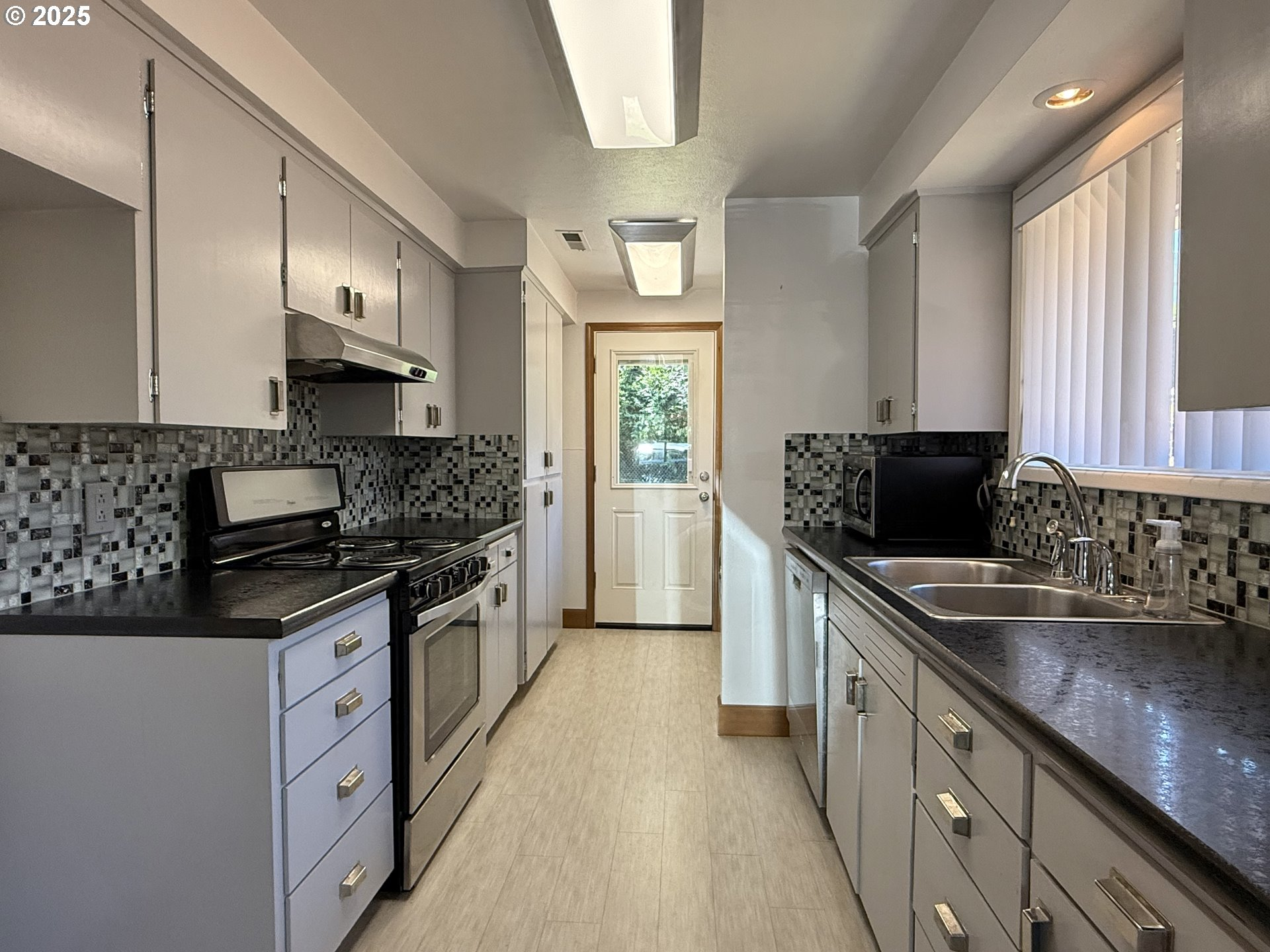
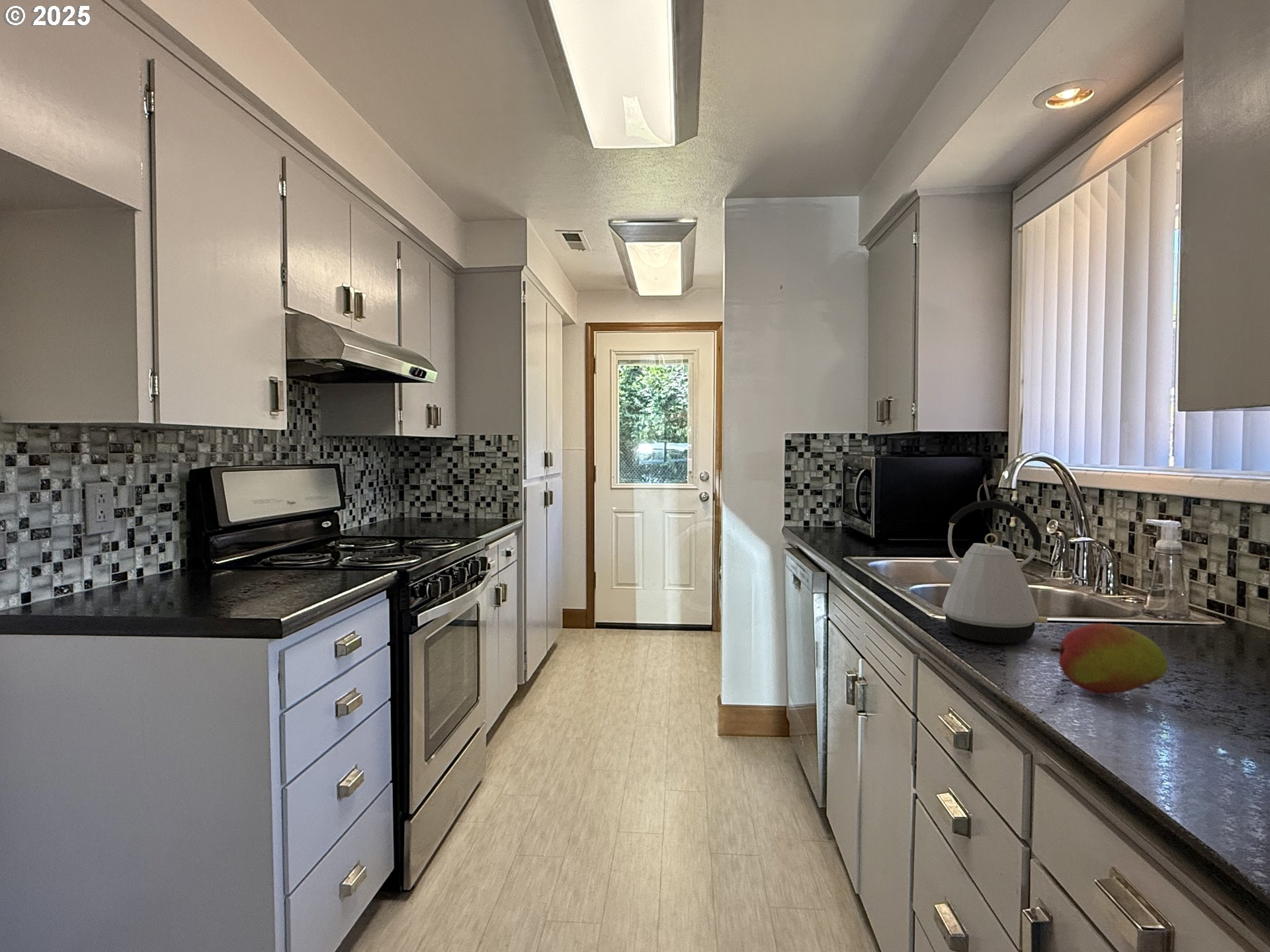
+ kettle [930,500,1048,644]
+ fruit [1049,623,1168,695]
